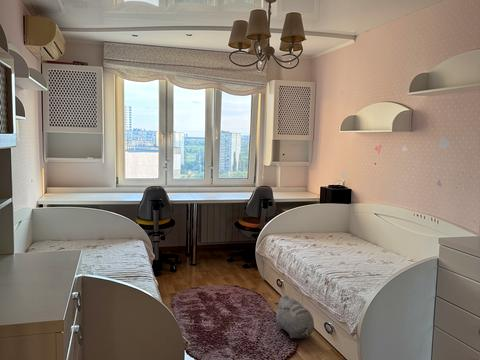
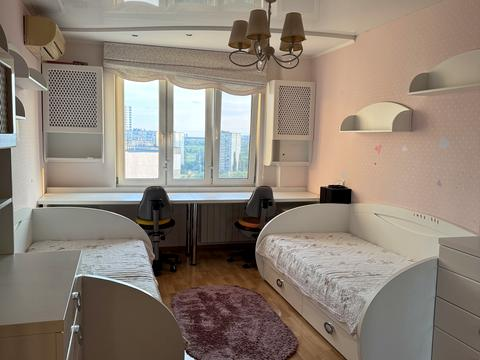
- plush toy [273,294,315,339]
